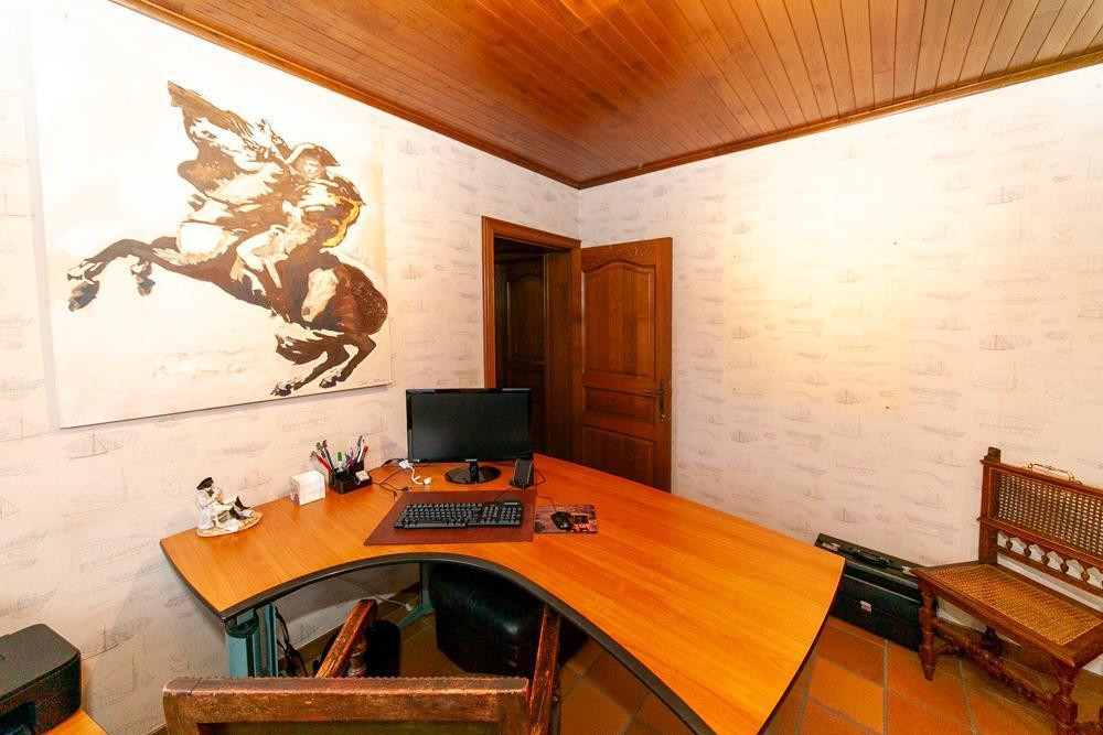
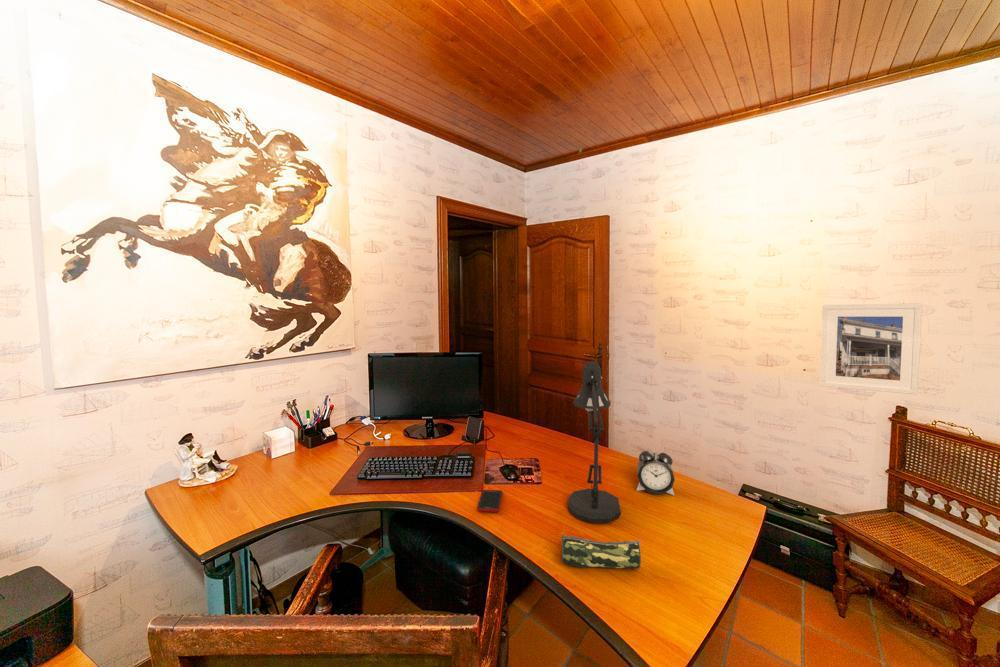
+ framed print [819,303,923,396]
+ pencil case [561,534,643,570]
+ cell phone [476,489,503,513]
+ desk lamp [567,360,622,524]
+ alarm clock [635,450,676,496]
